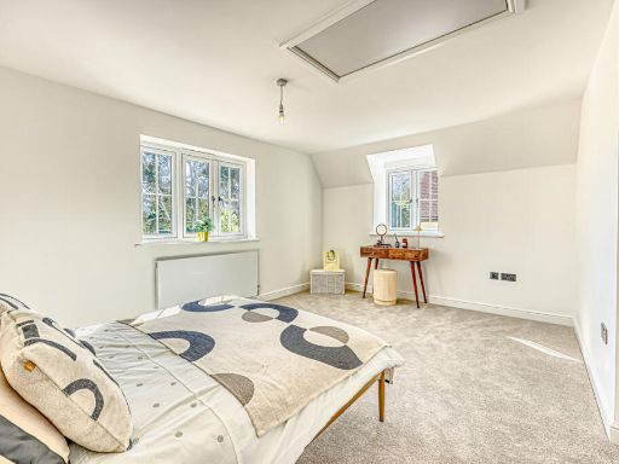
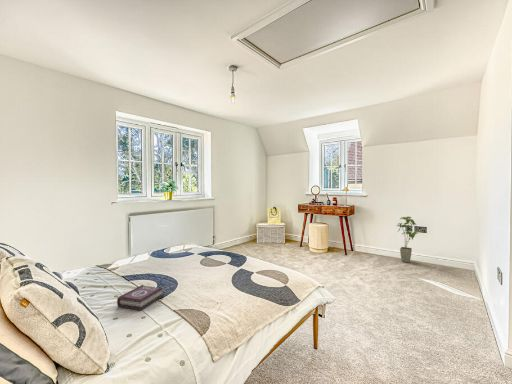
+ book [116,284,165,312]
+ house plant [396,215,426,263]
